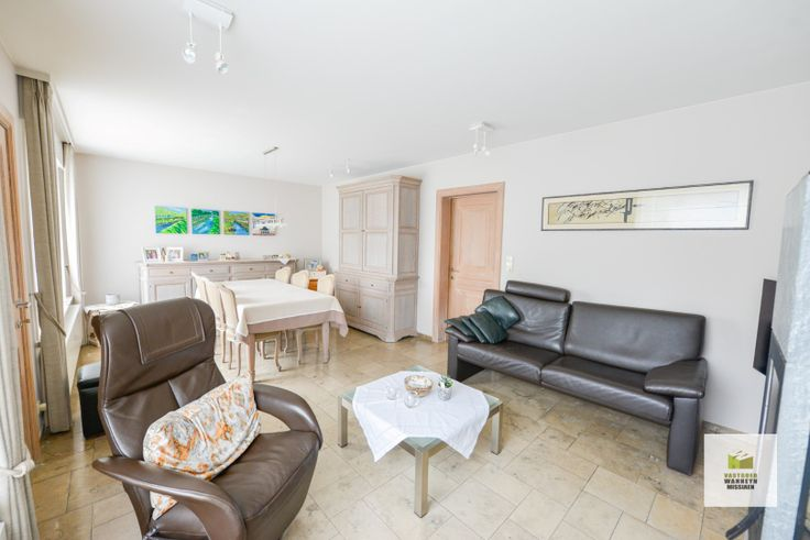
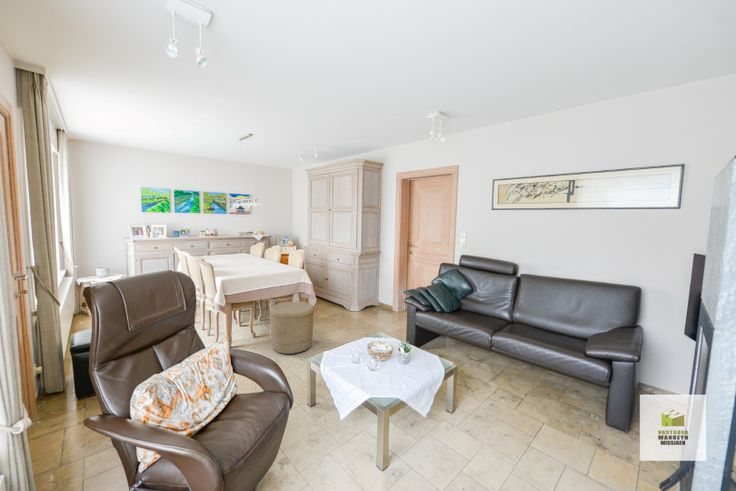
+ woven basket [269,301,315,355]
